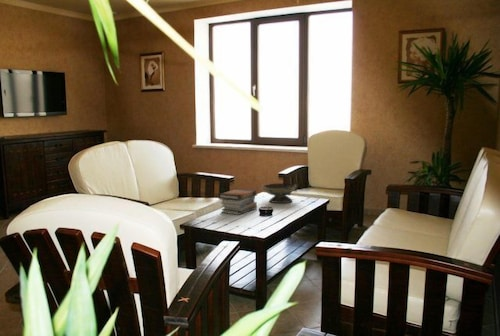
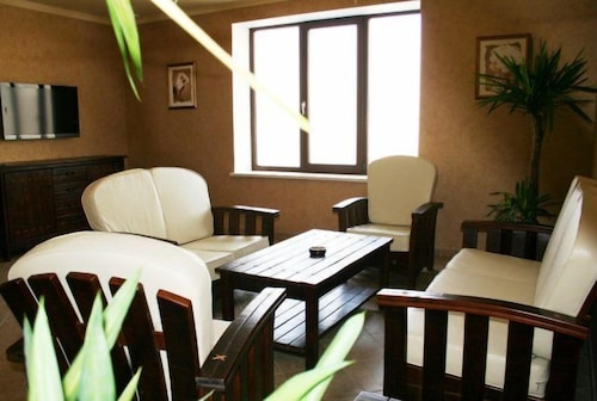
- decorative bowl [262,182,298,204]
- book stack [218,188,258,216]
